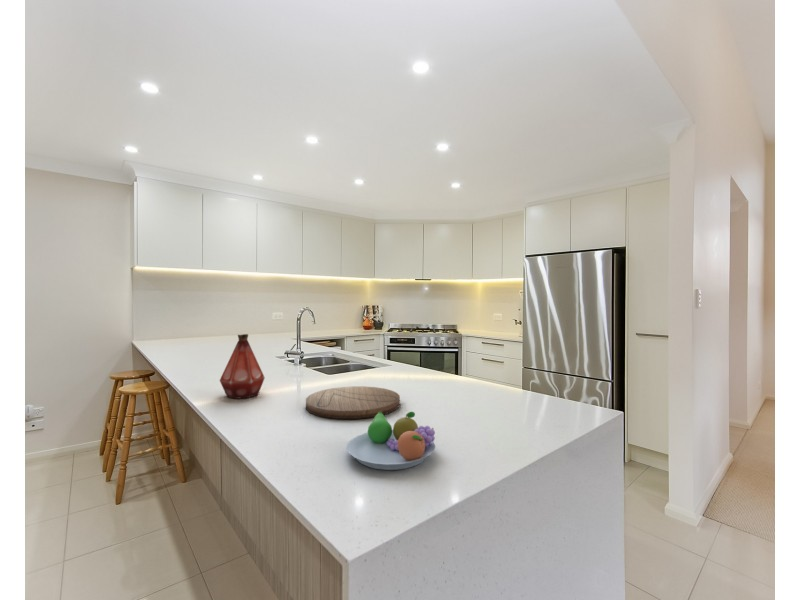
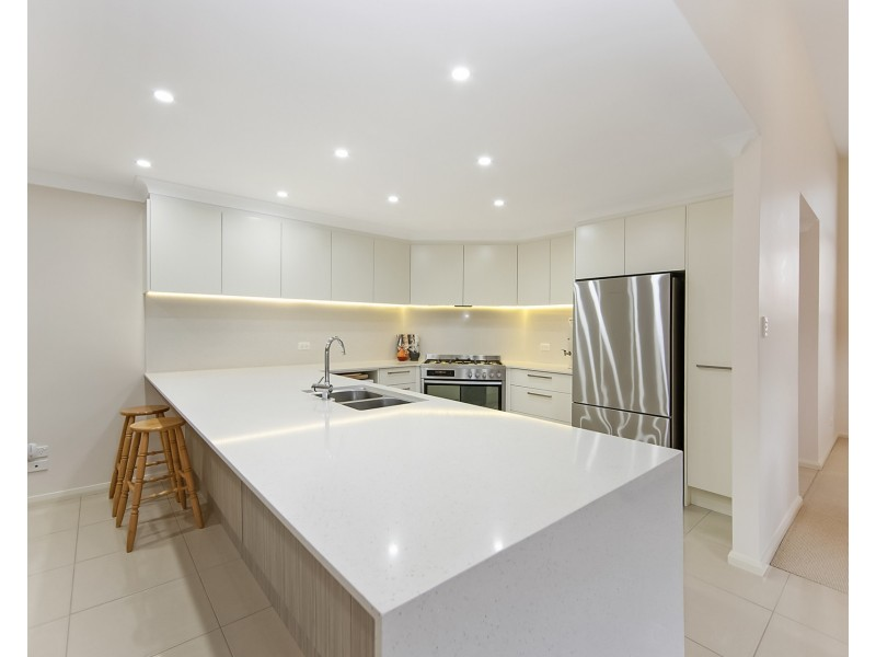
- cutting board [305,385,401,420]
- bottle [219,333,266,400]
- fruit bowl [346,411,436,471]
